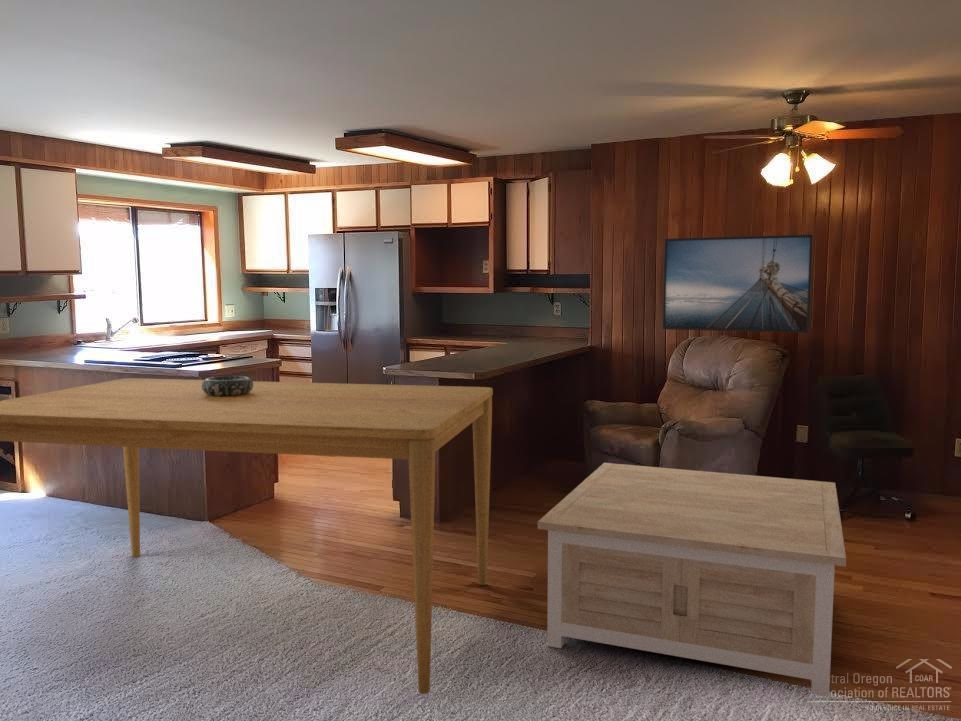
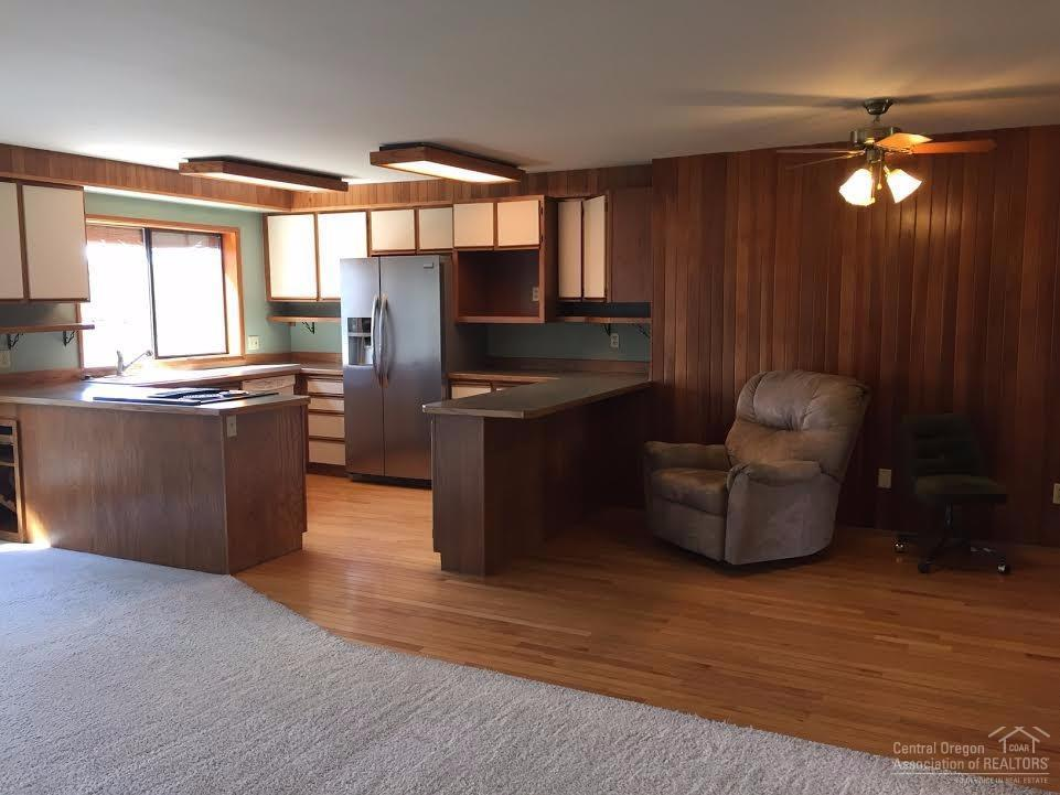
- dining table [0,377,494,695]
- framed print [662,234,814,334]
- decorative bowl [202,375,253,396]
- coffee table [537,462,847,698]
